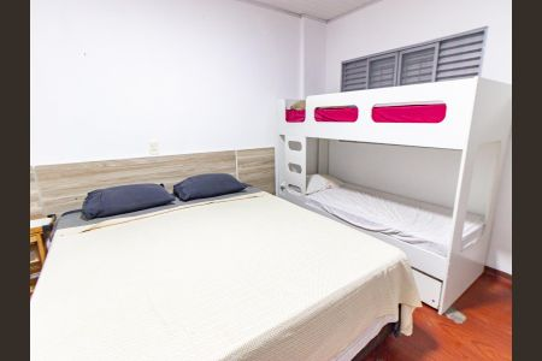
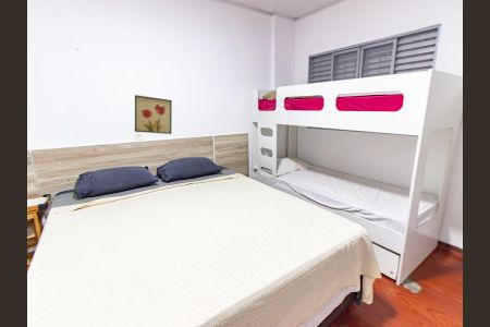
+ wall art [134,94,173,135]
